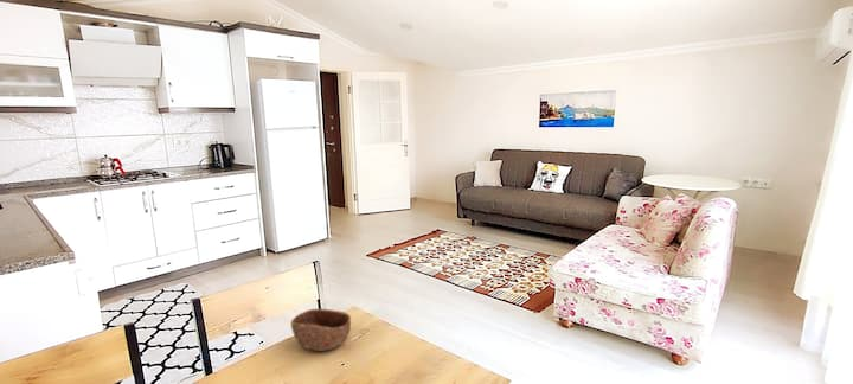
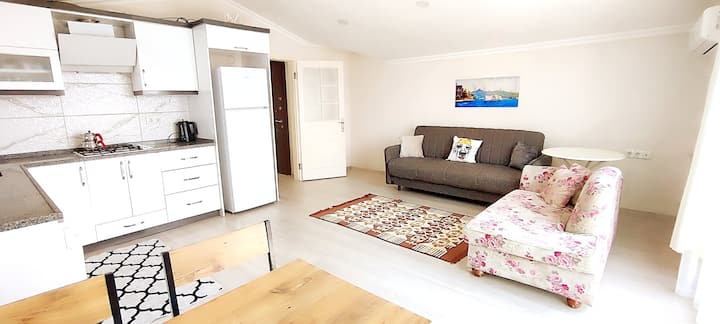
- bowl [290,308,352,352]
